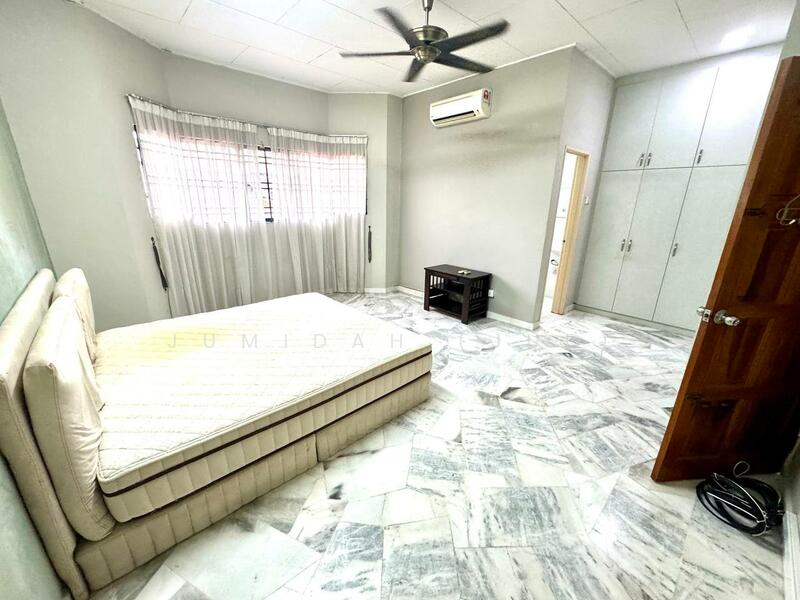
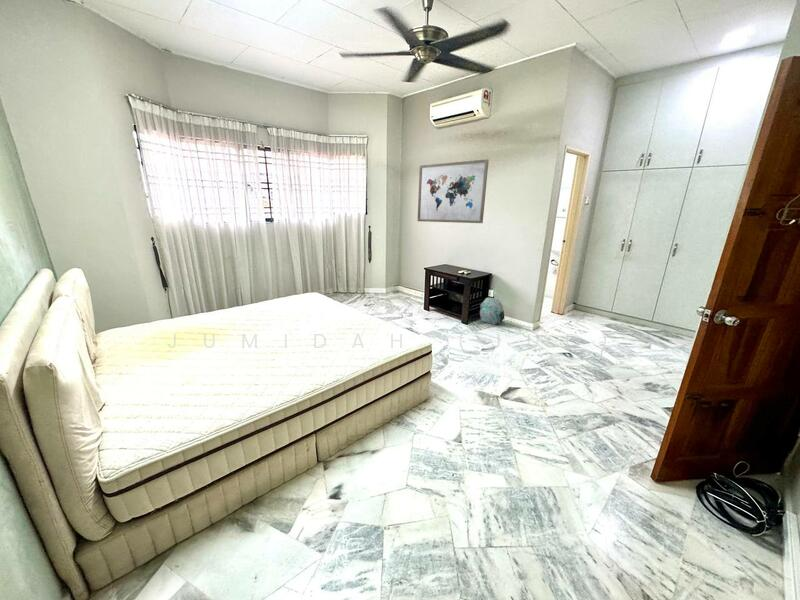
+ backpack [479,297,505,326]
+ wall art [416,158,490,224]
